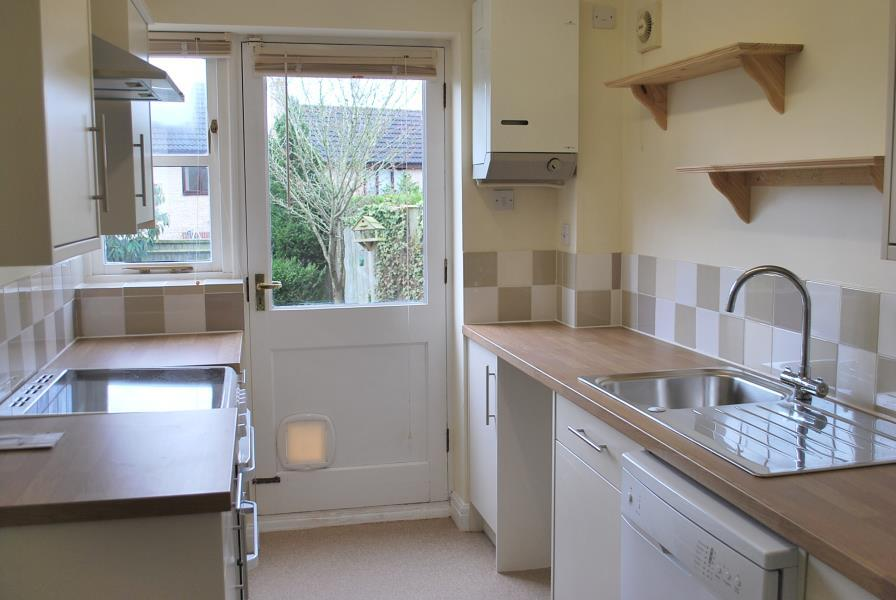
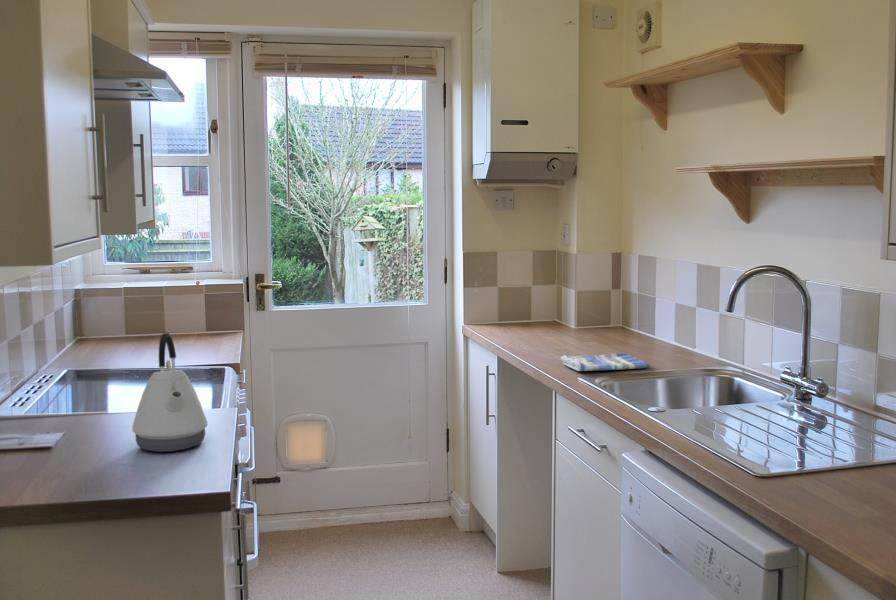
+ dish towel [559,352,650,372]
+ kettle [131,332,209,453]
